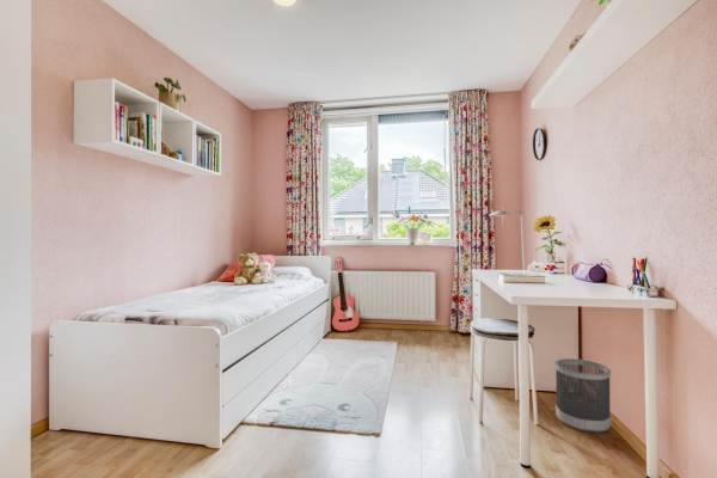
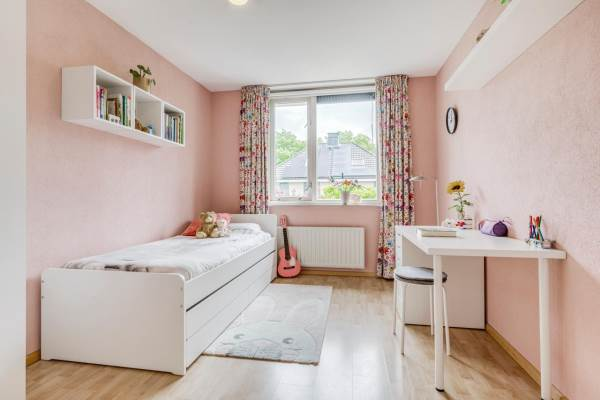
- wastebasket [554,357,612,434]
